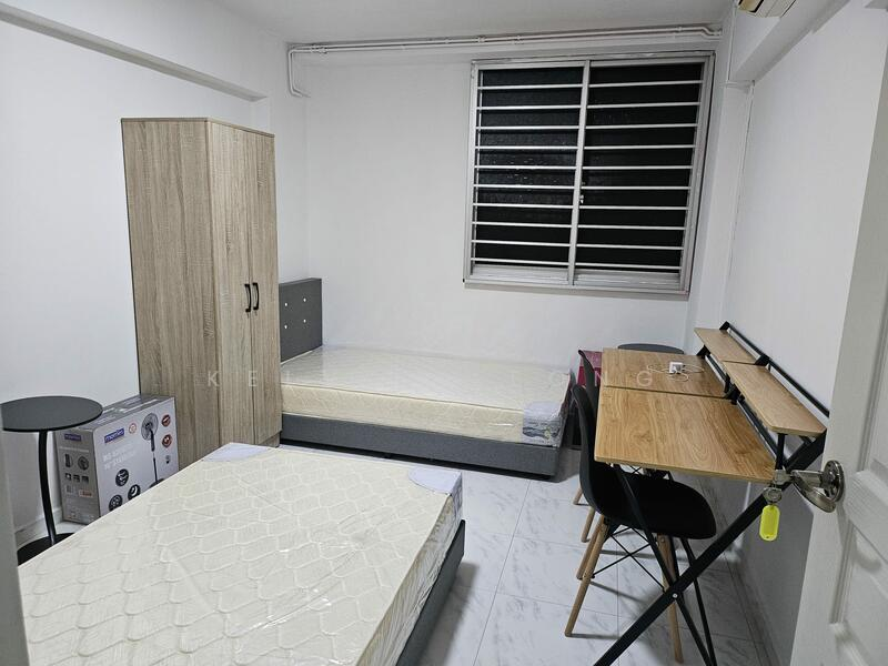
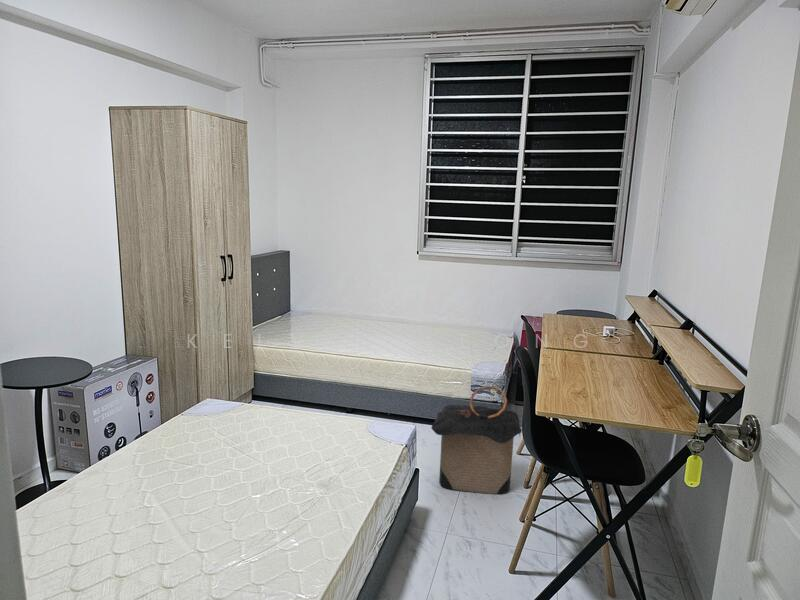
+ laundry hamper [430,385,523,495]
